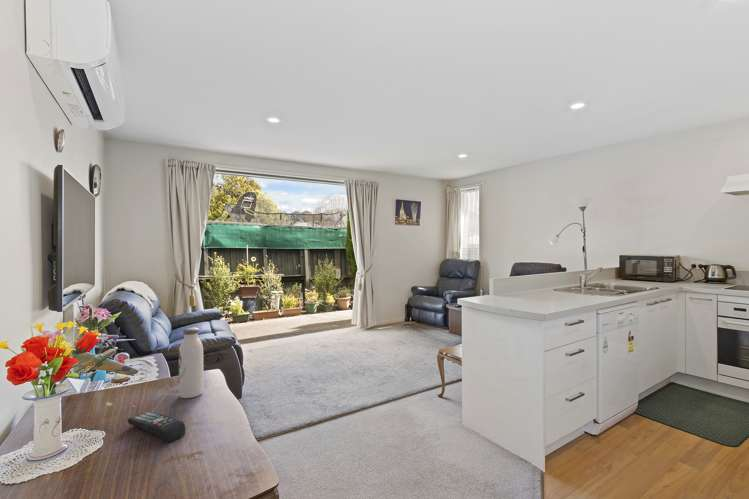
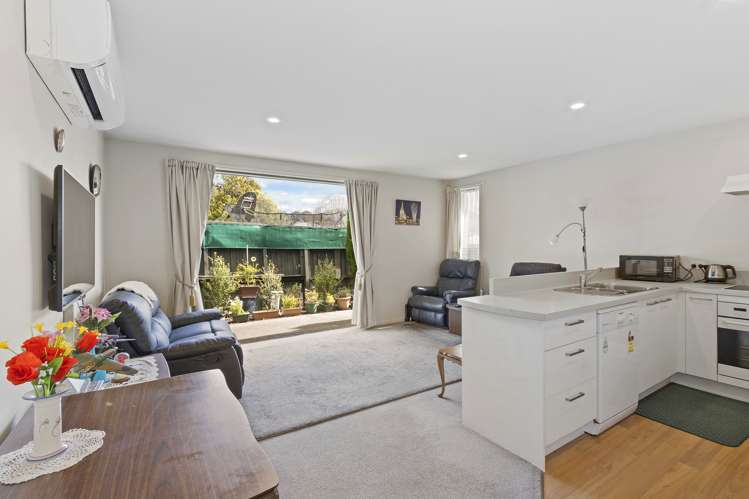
- water bottle [178,327,205,399]
- remote control [127,411,186,443]
